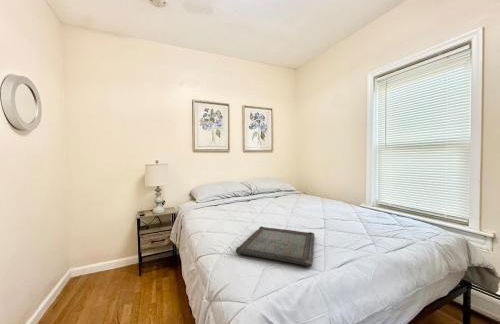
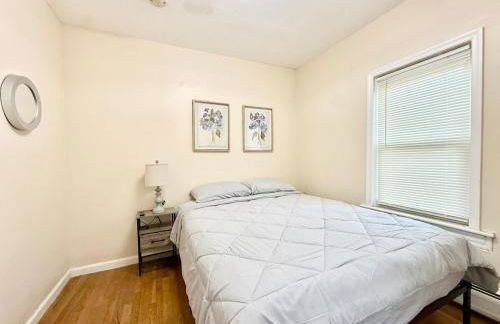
- serving tray [235,226,315,267]
